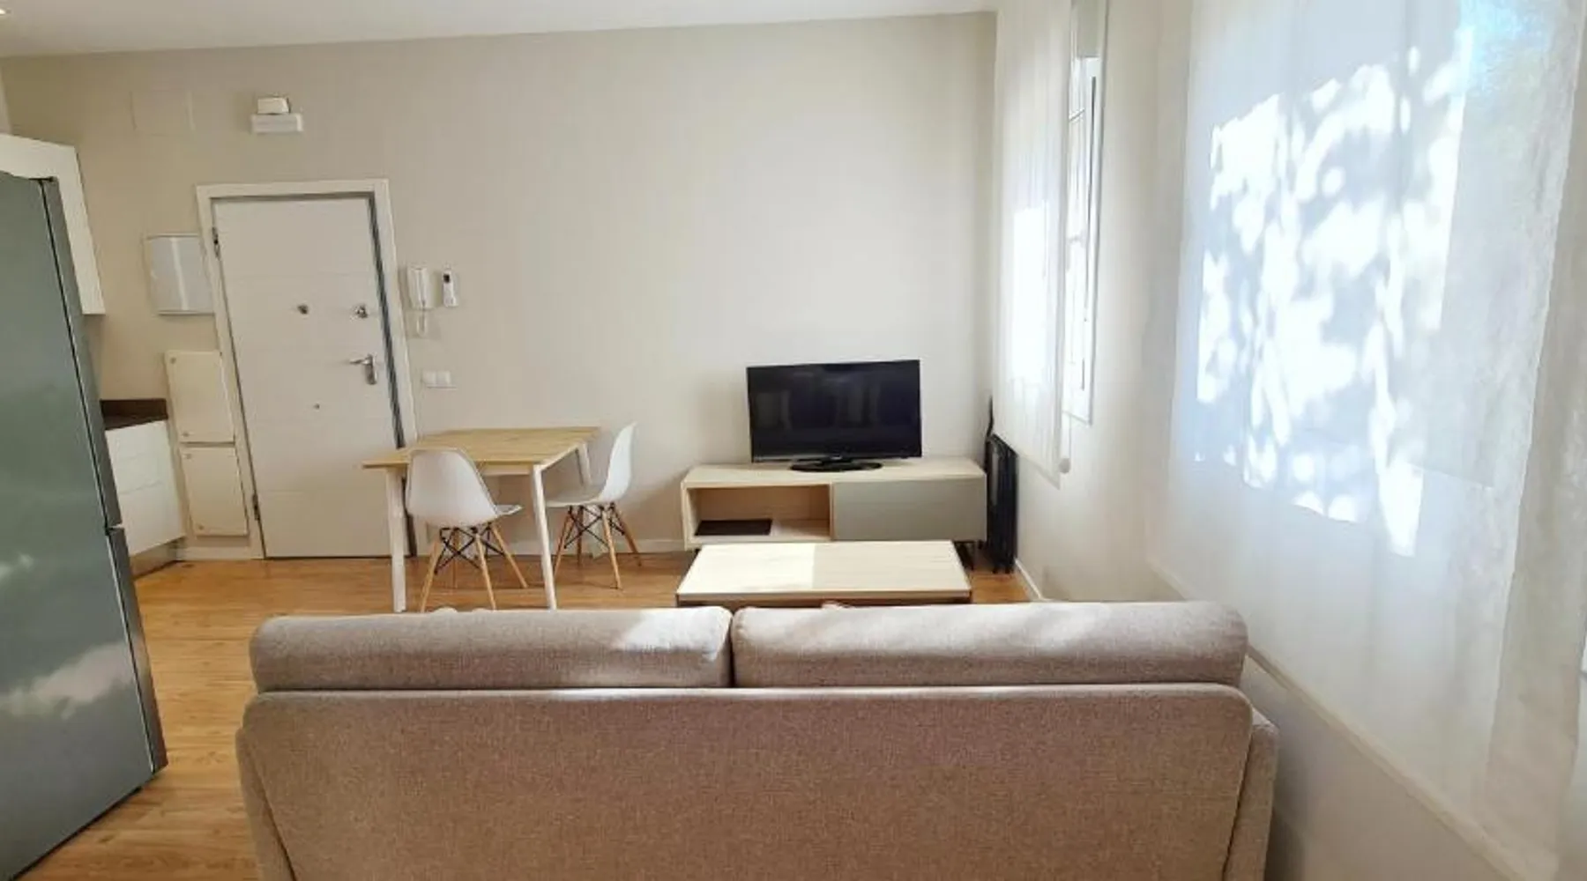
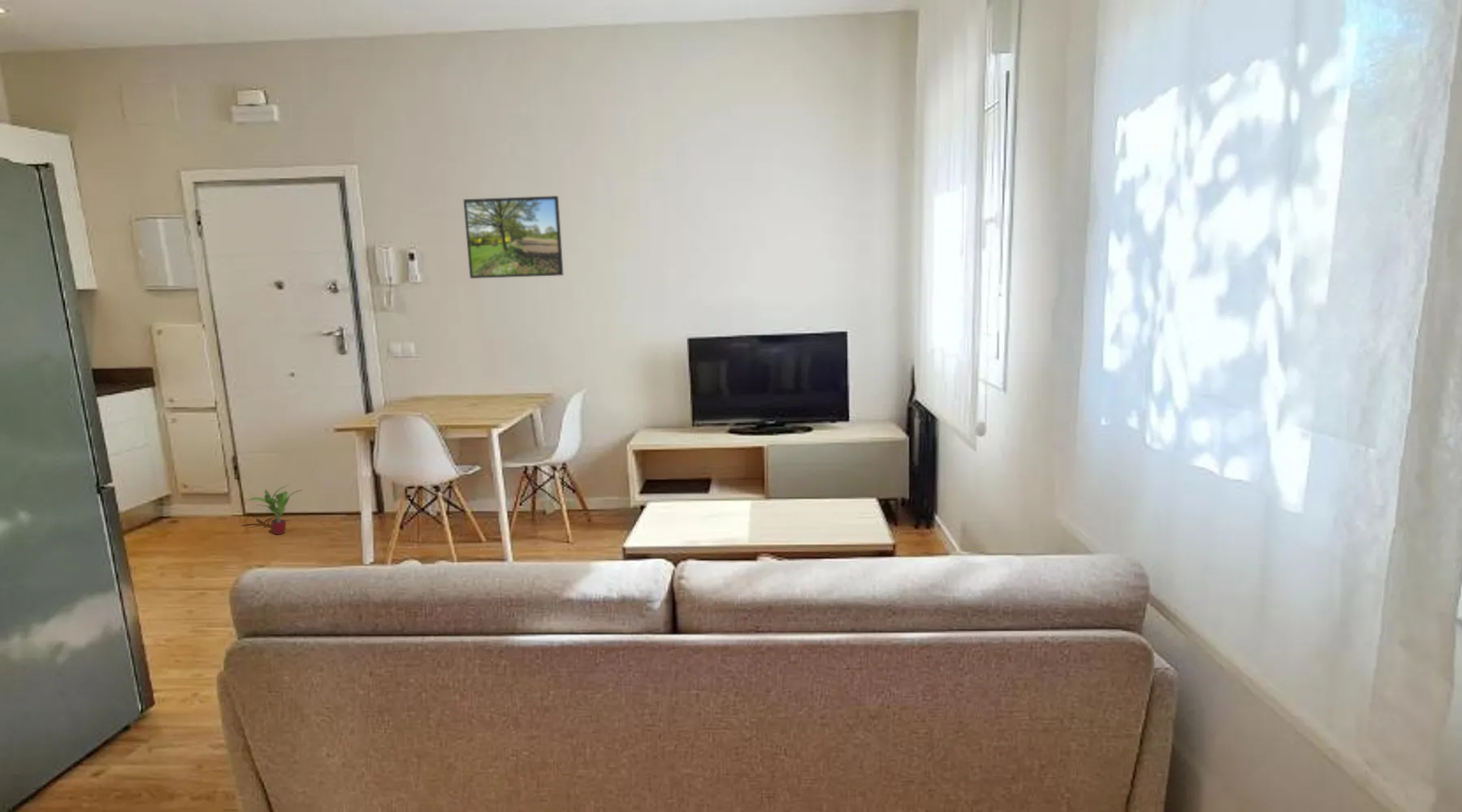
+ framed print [463,195,564,279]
+ potted plant [246,484,302,535]
